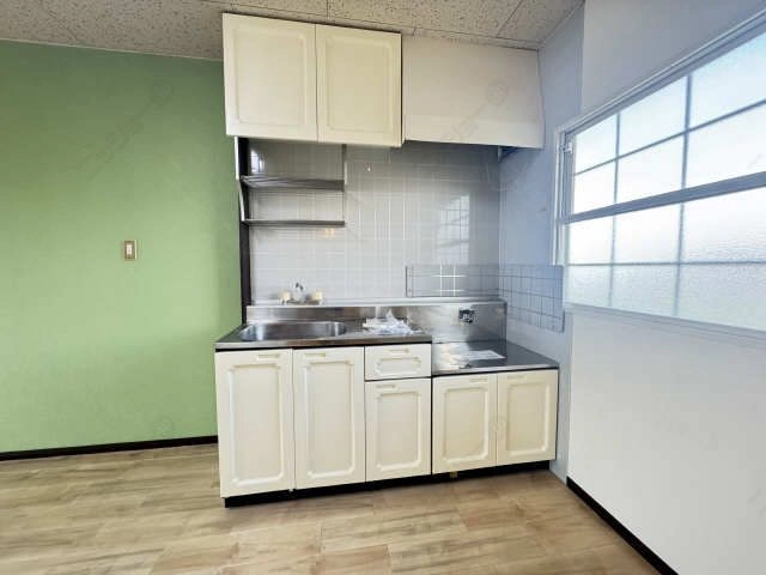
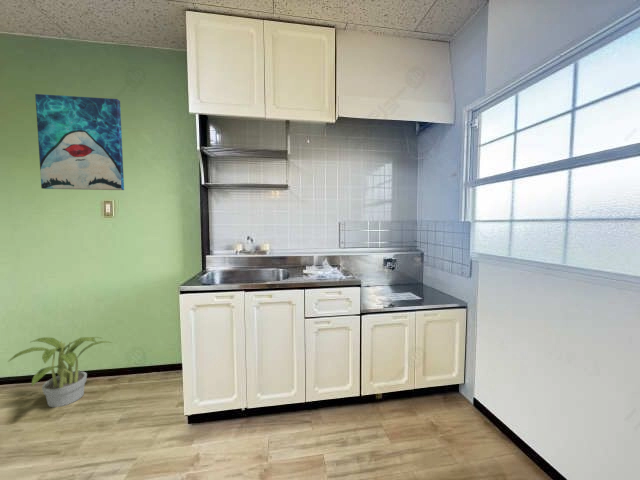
+ potted plant [7,336,113,408]
+ wall art [34,93,125,191]
